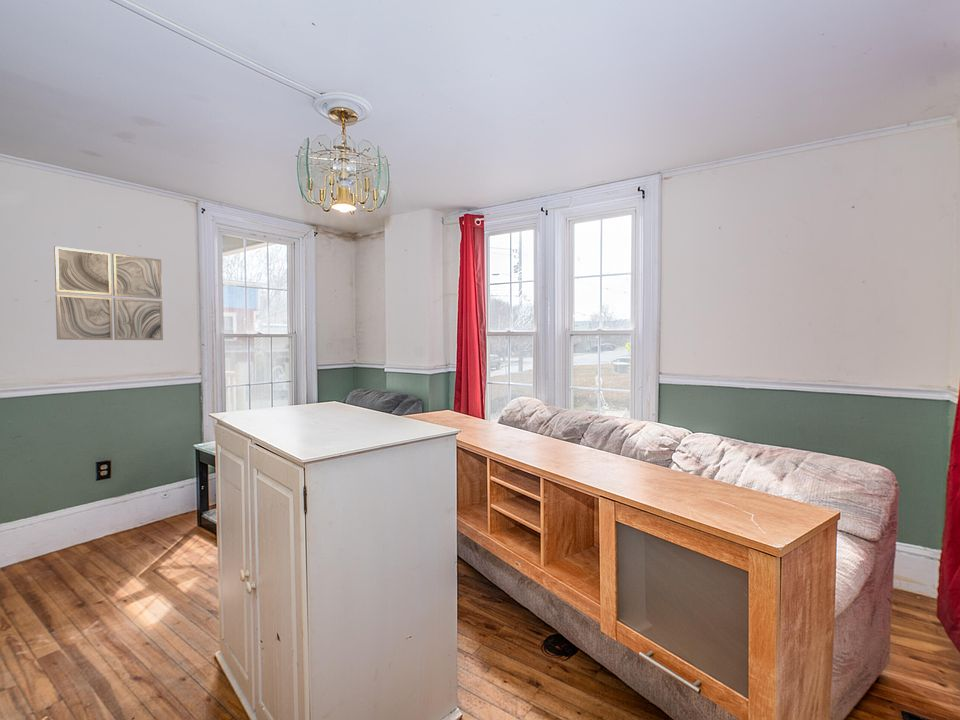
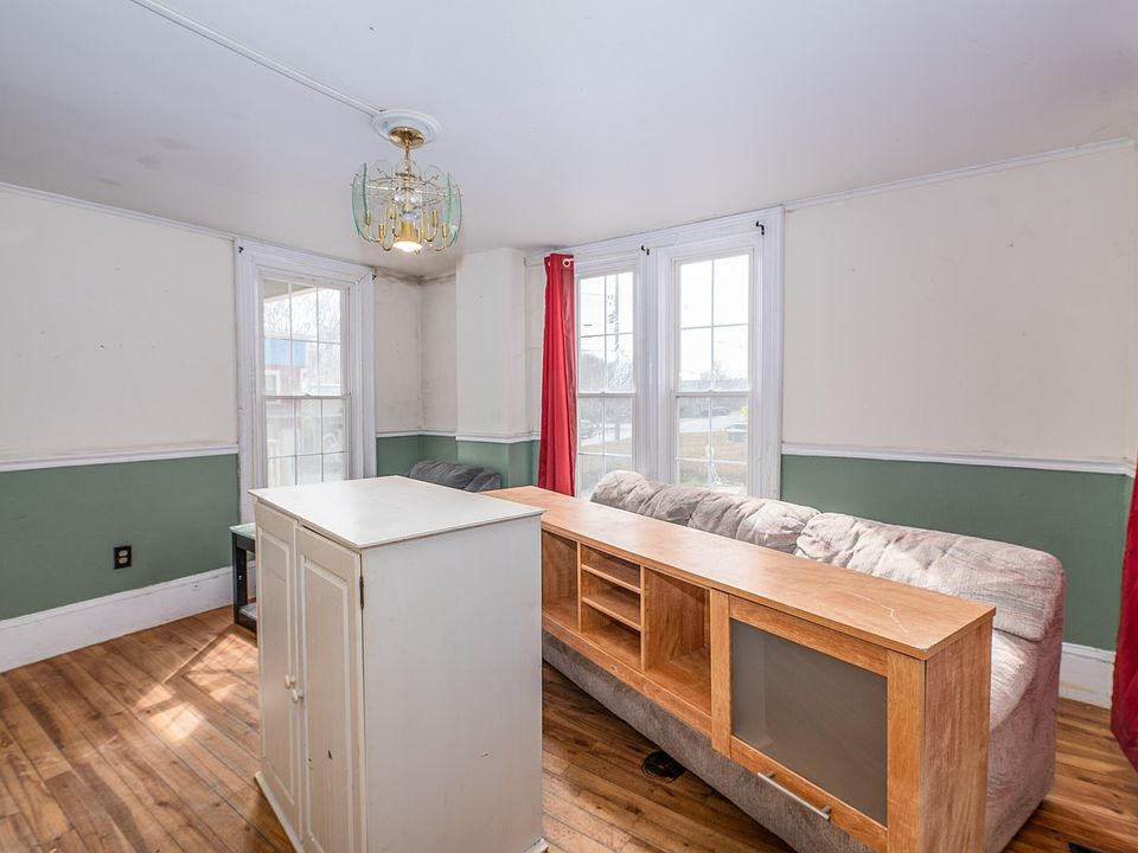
- wall art [53,245,164,341]
